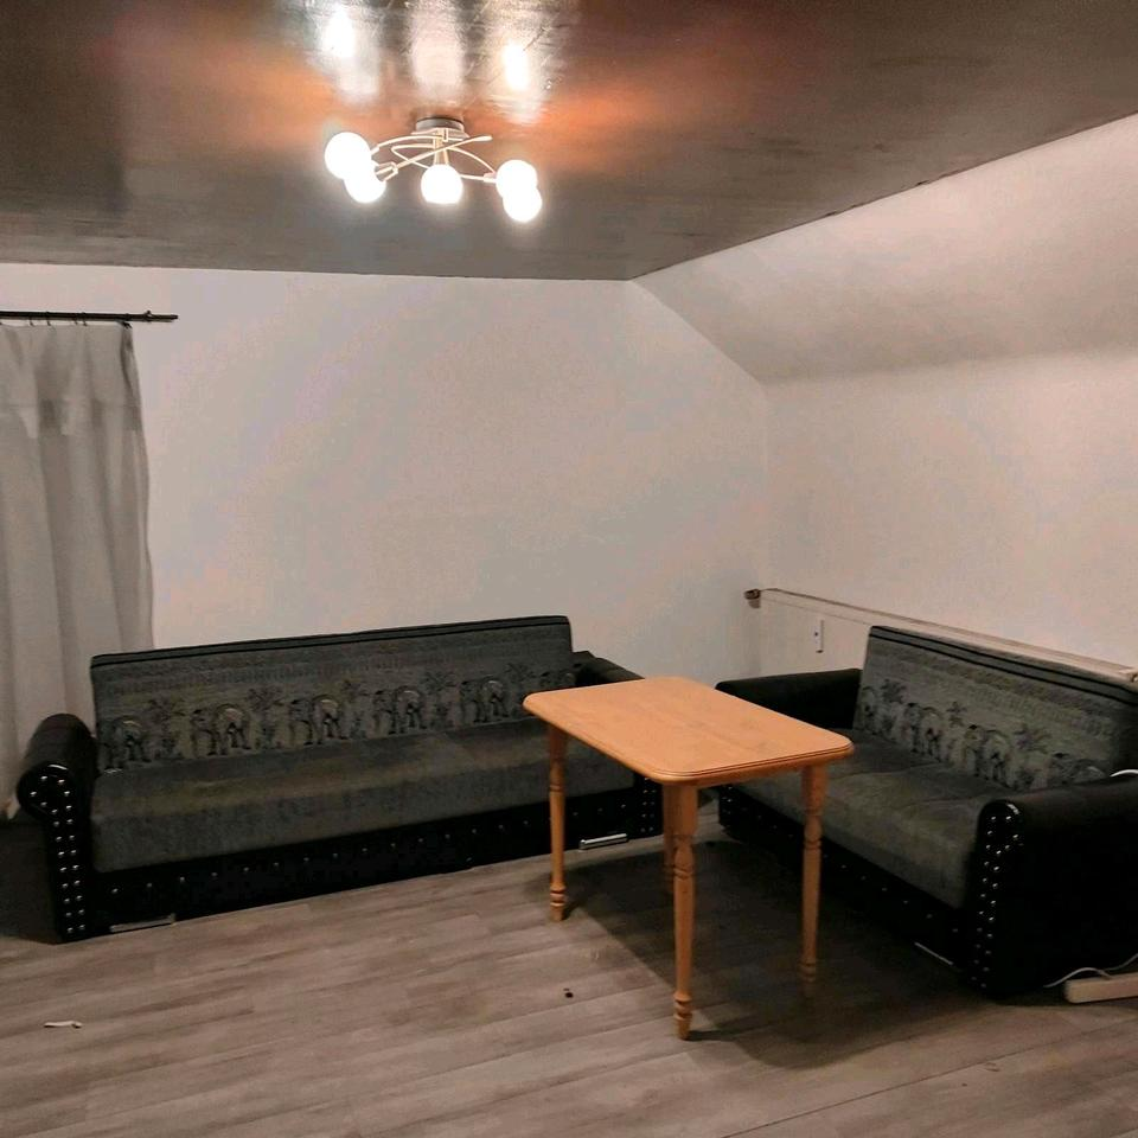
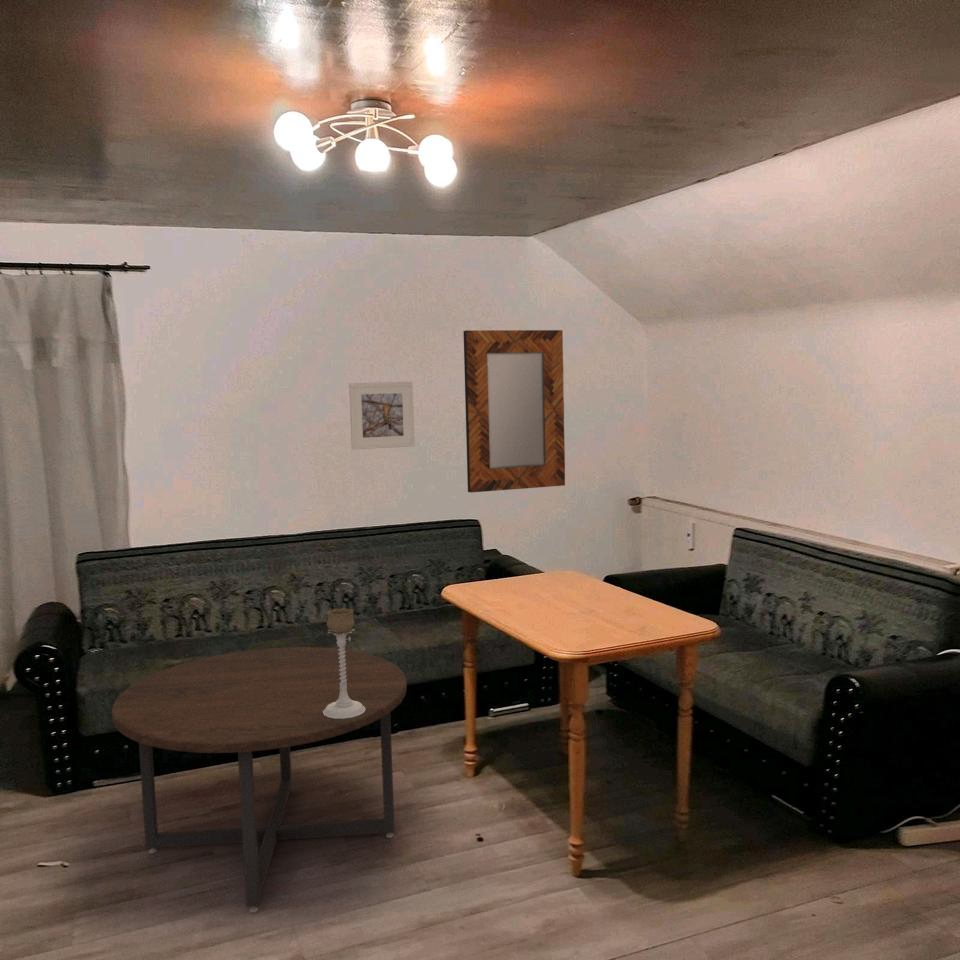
+ home mirror [462,329,566,494]
+ coffee table [111,646,408,914]
+ candle holder [323,607,366,719]
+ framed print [348,381,416,451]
